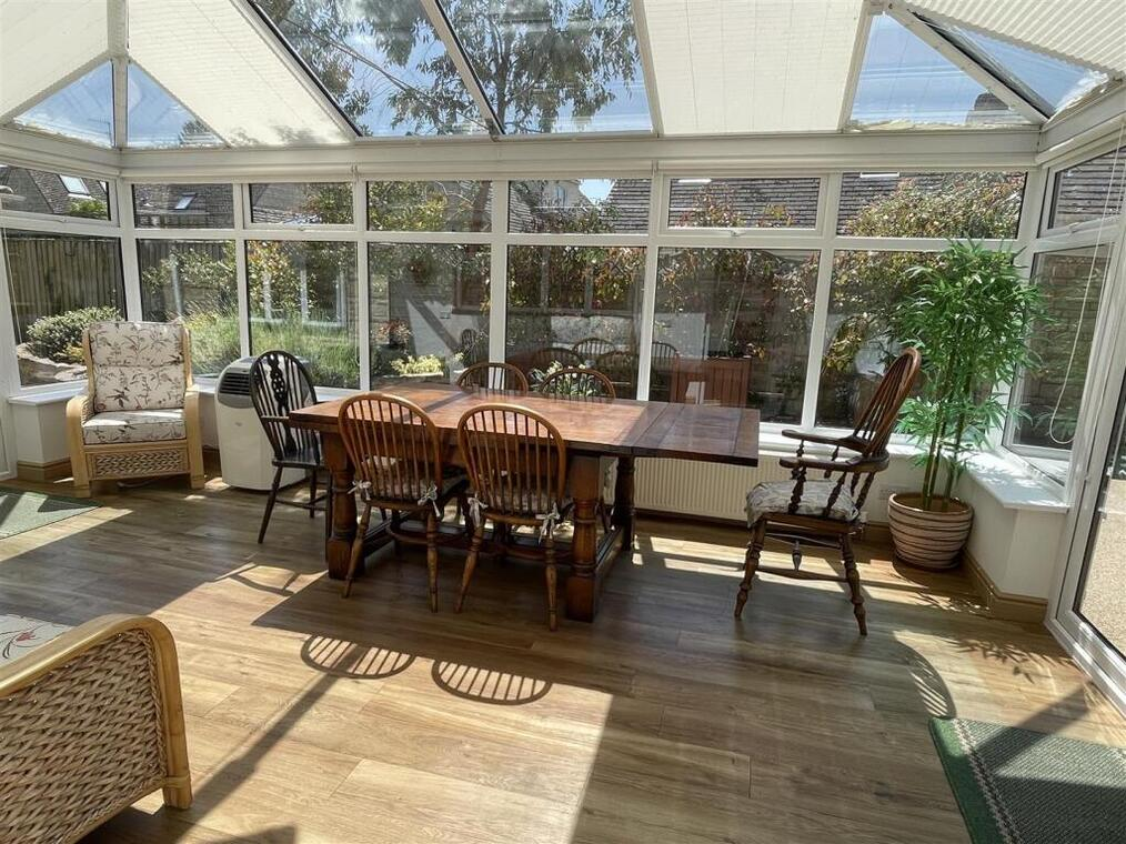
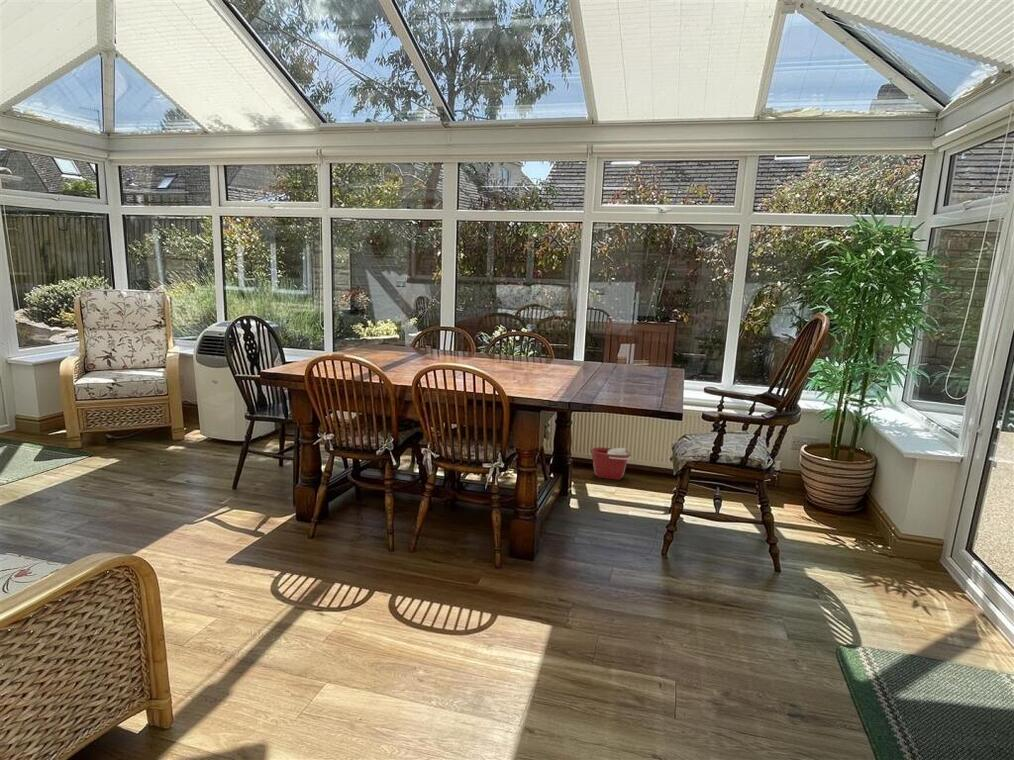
+ bucket [589,446,632,481]
